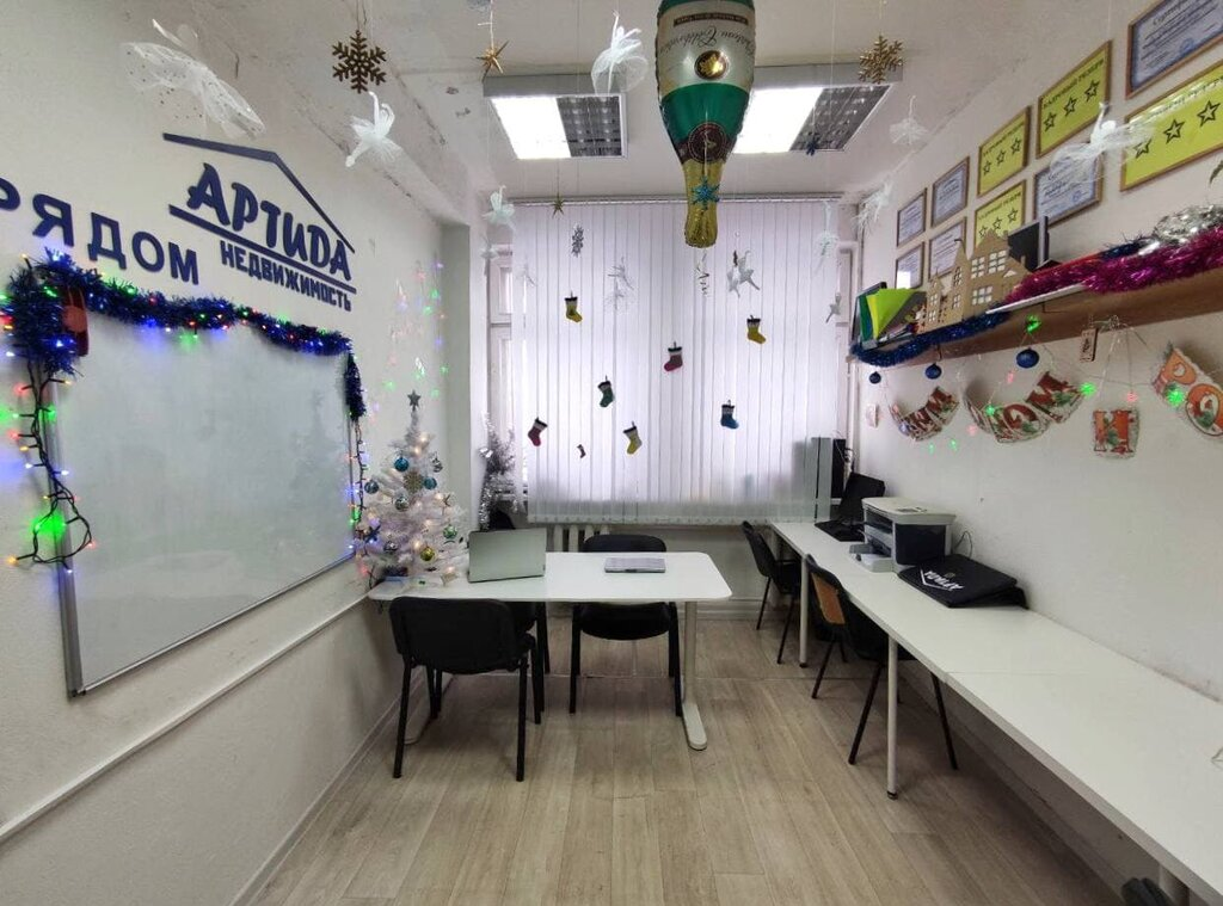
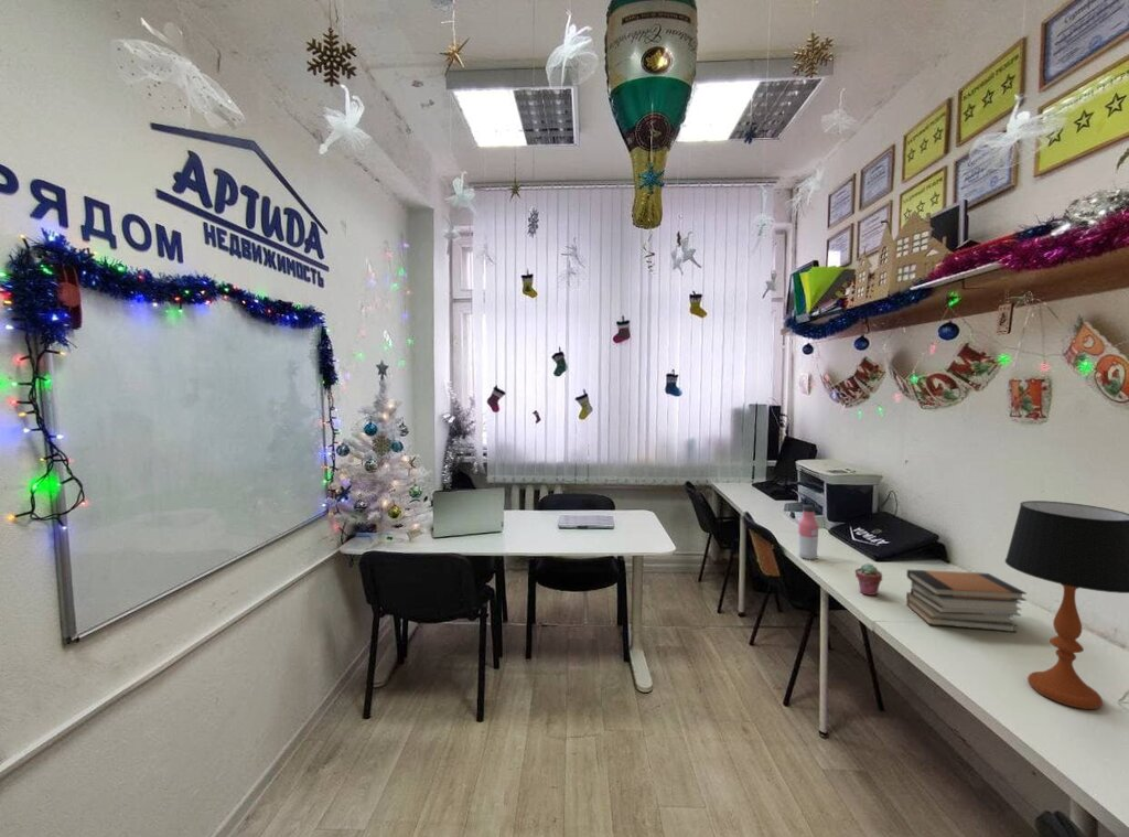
+ potted succulent [854,562,883,597]
+ water bottle [797,504,819,560]
+ book stack [905,568,1028,633]
+ table lamp [1004,500,1129,710]
